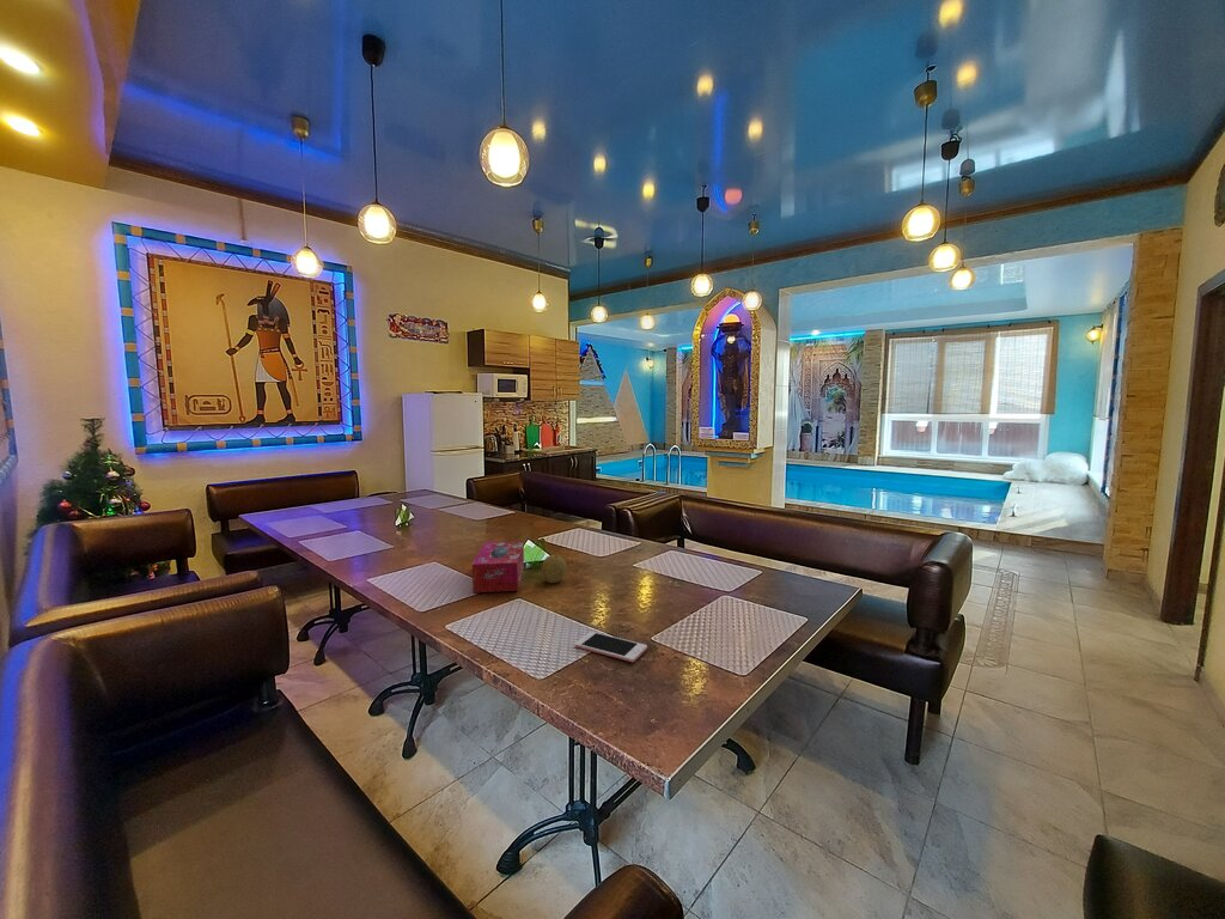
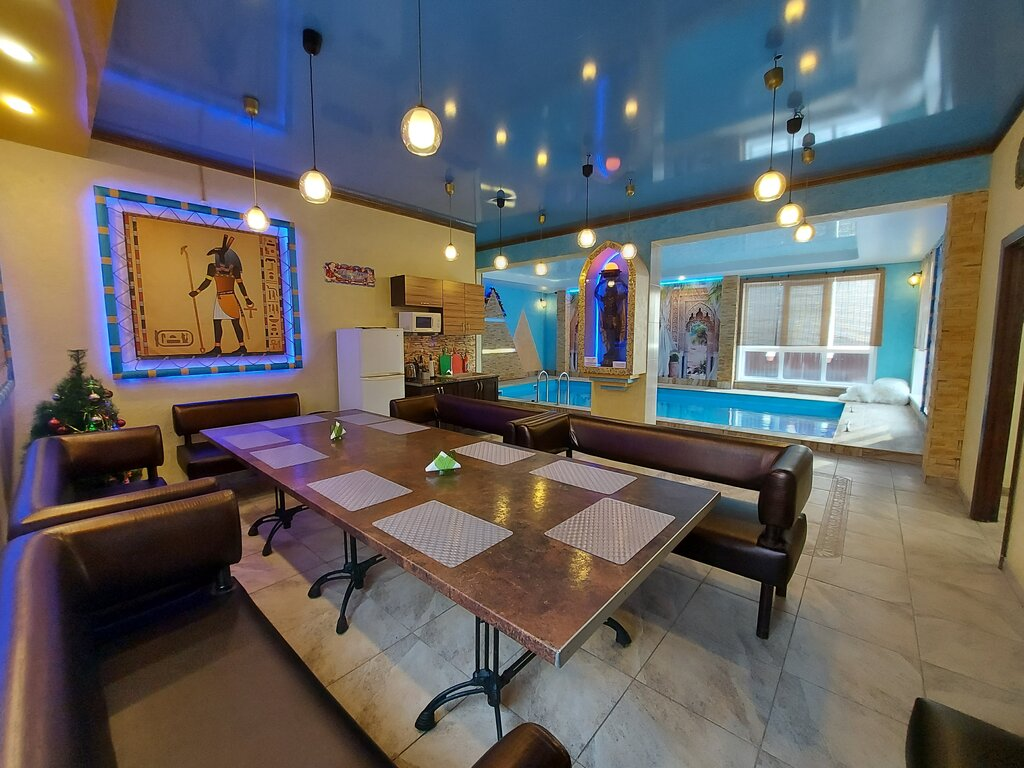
- fruit [541,554,567,584]
- cell phone [573,631,648,663]
- tissue box [471,541,525,594]
